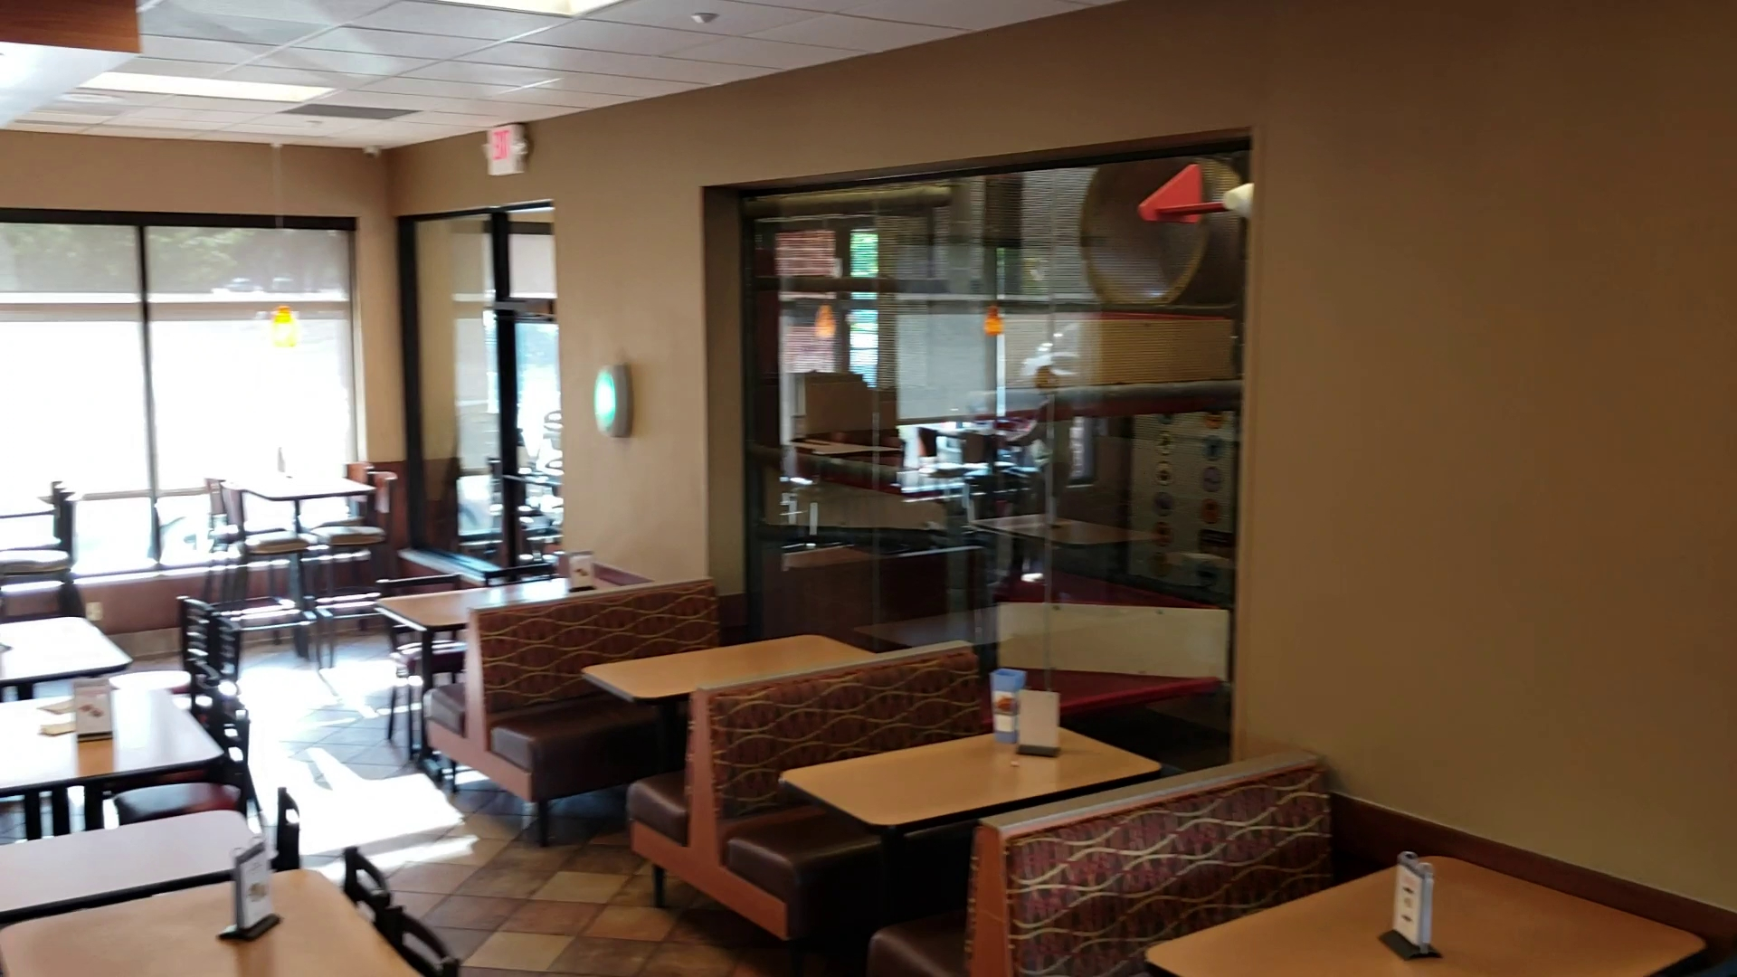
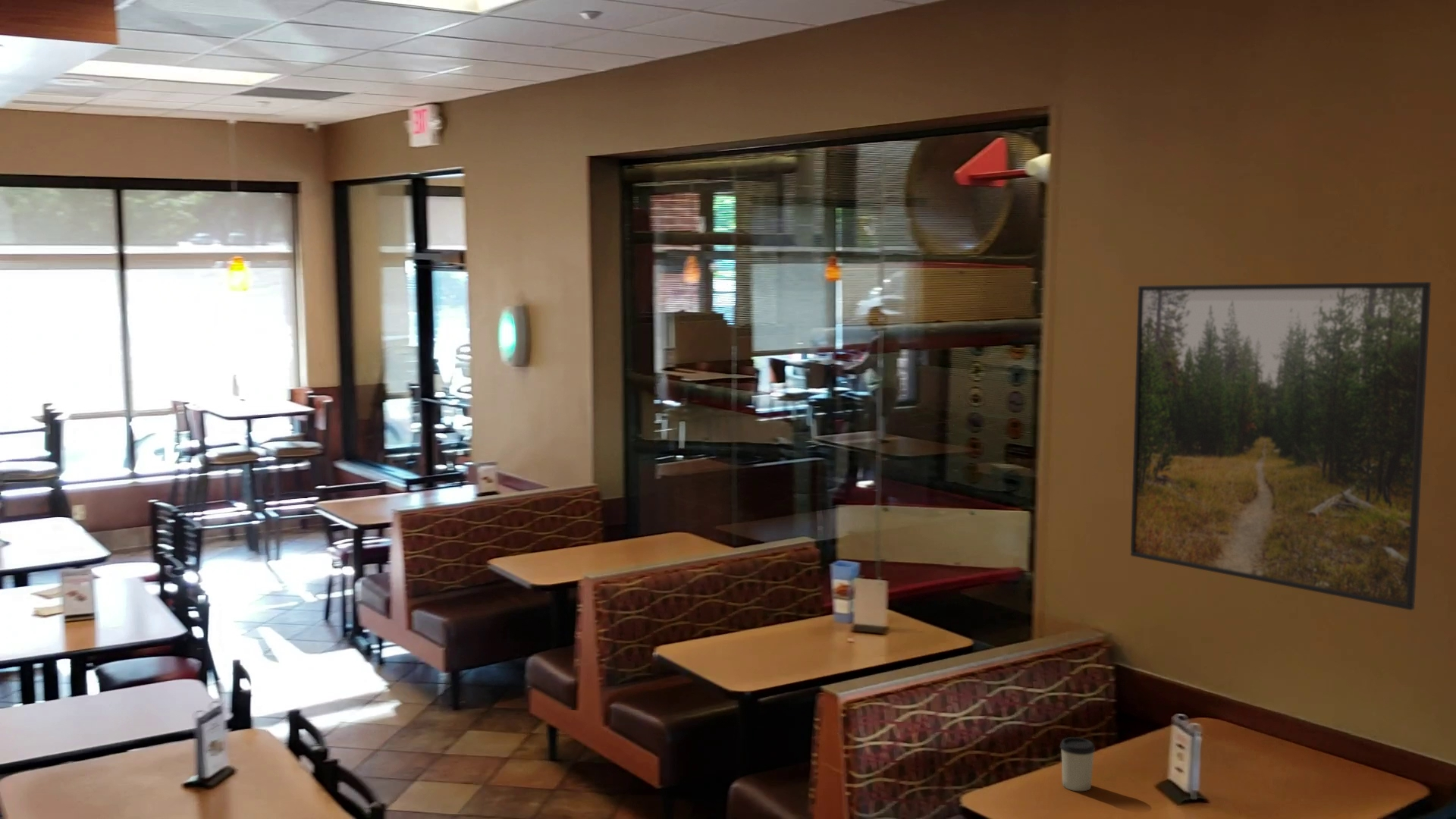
+ cup [1059,736,1096,792]
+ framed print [1130,281,1432,611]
